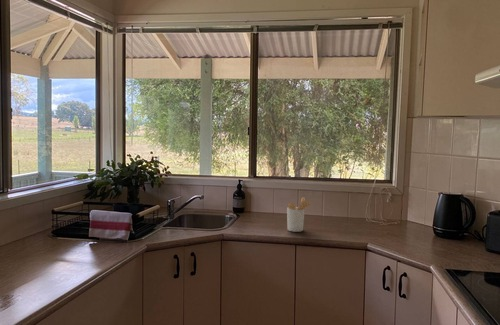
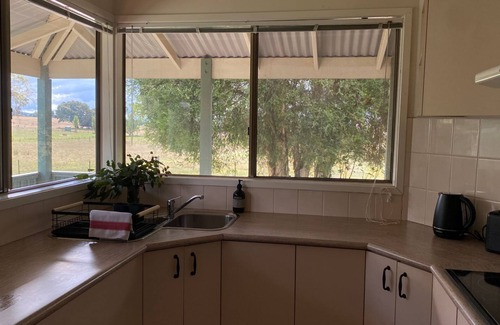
- utensil holder [286,196,314,233]
